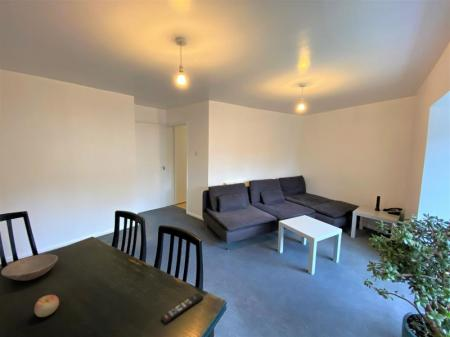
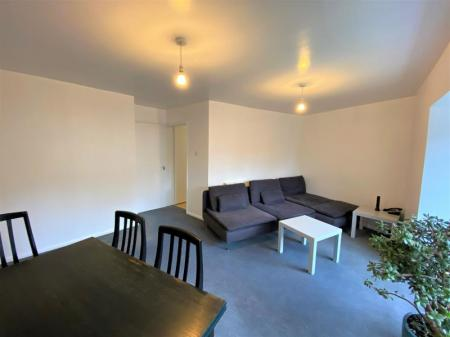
- apple [33,294,60,318]
- remote control [160,292,204,325]
- bowl [0,253,59,282]
